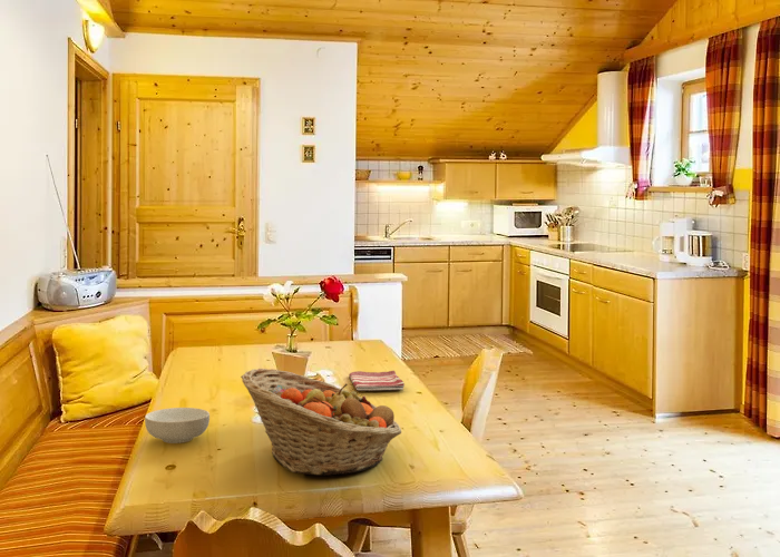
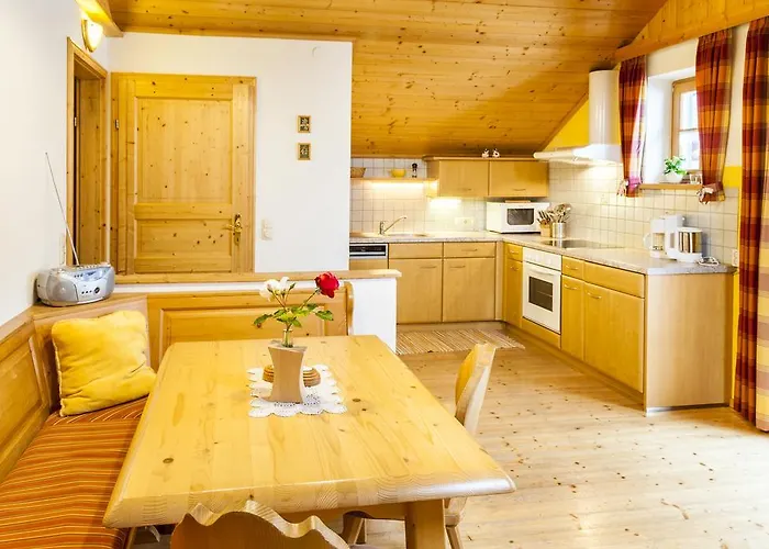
- dish towel [348,370,406,391]
- fruit basket [240,368,402,477]
- cereal bowl [144,407,211,444]
